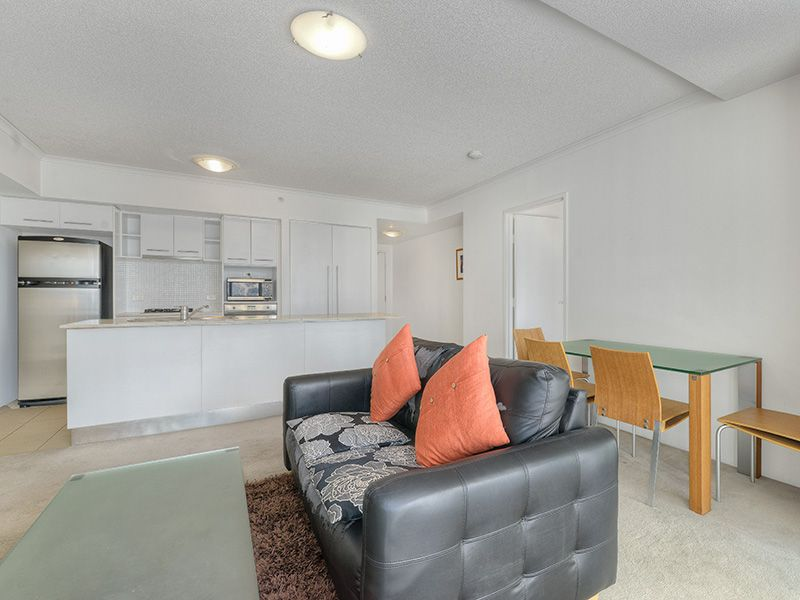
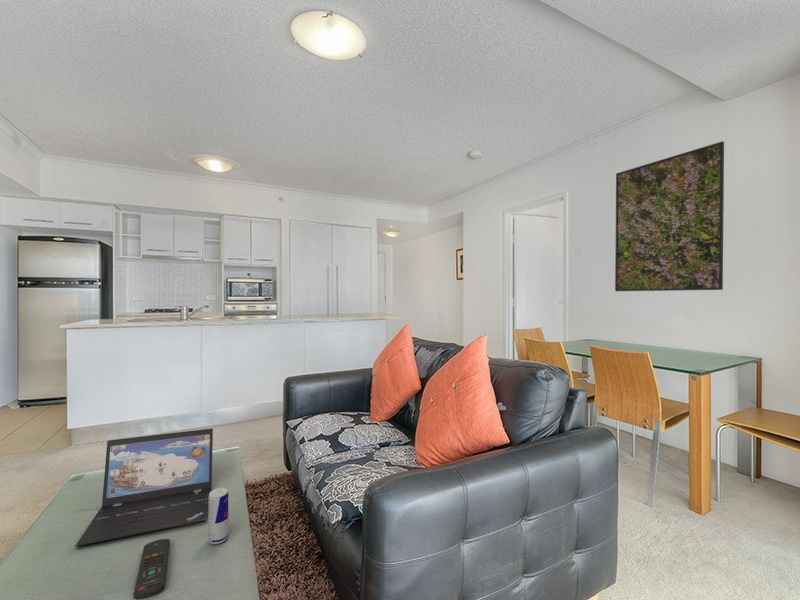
+ laptop [74,427,214,547]
+ remote control [133,538,171,600]
+ beverage can [208,487,229,545]
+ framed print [614,140,725,292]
